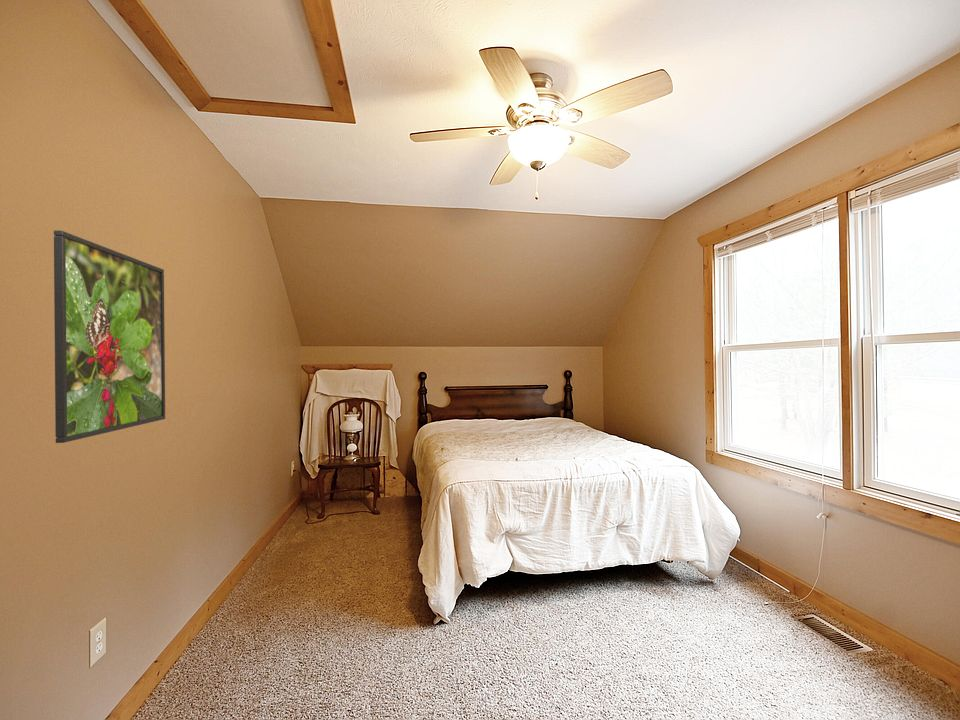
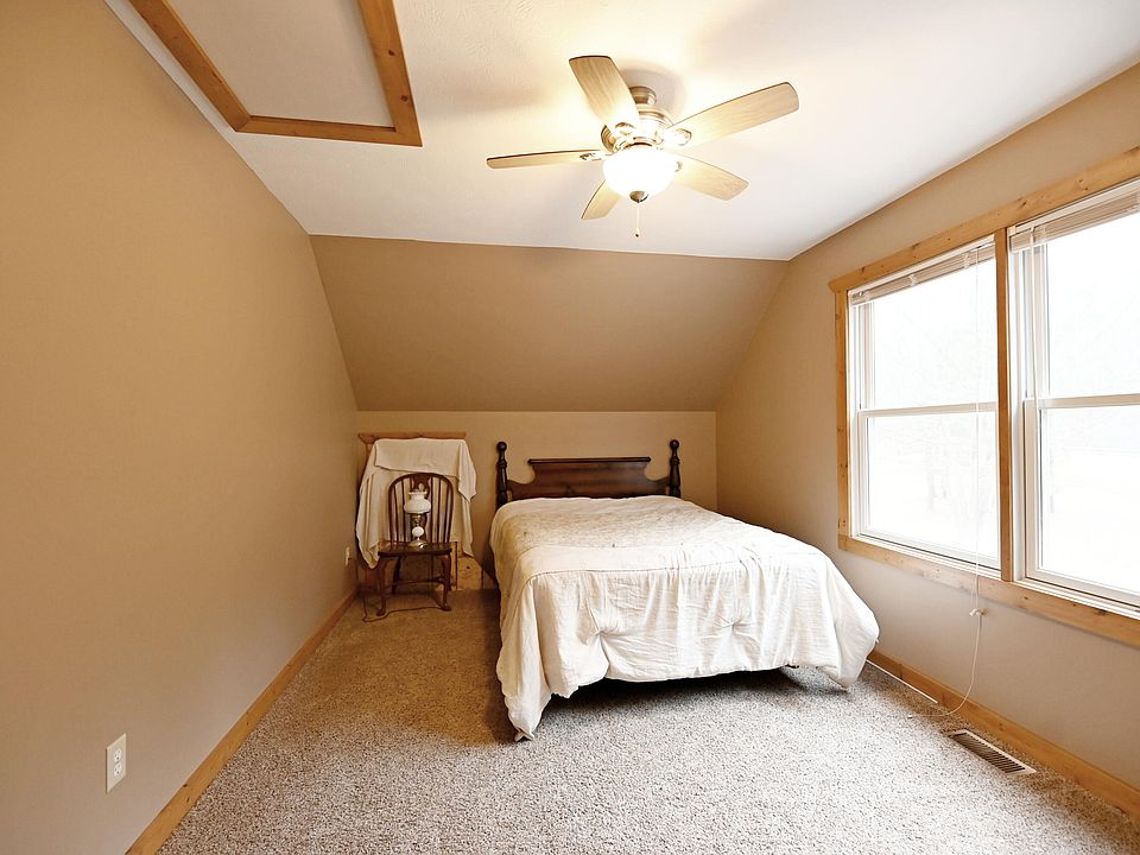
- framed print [53,229,166,444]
